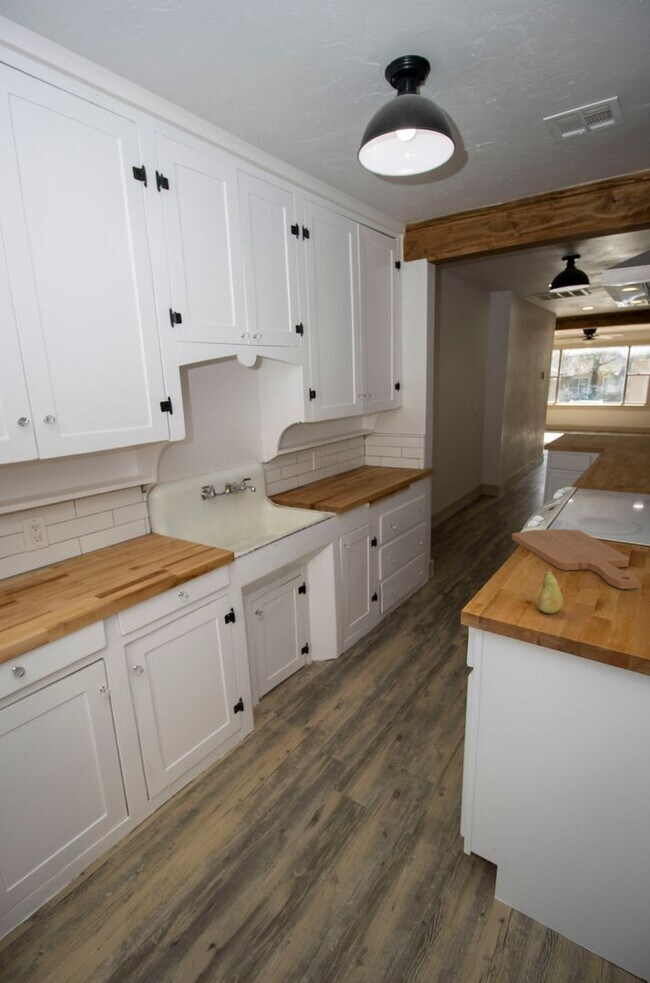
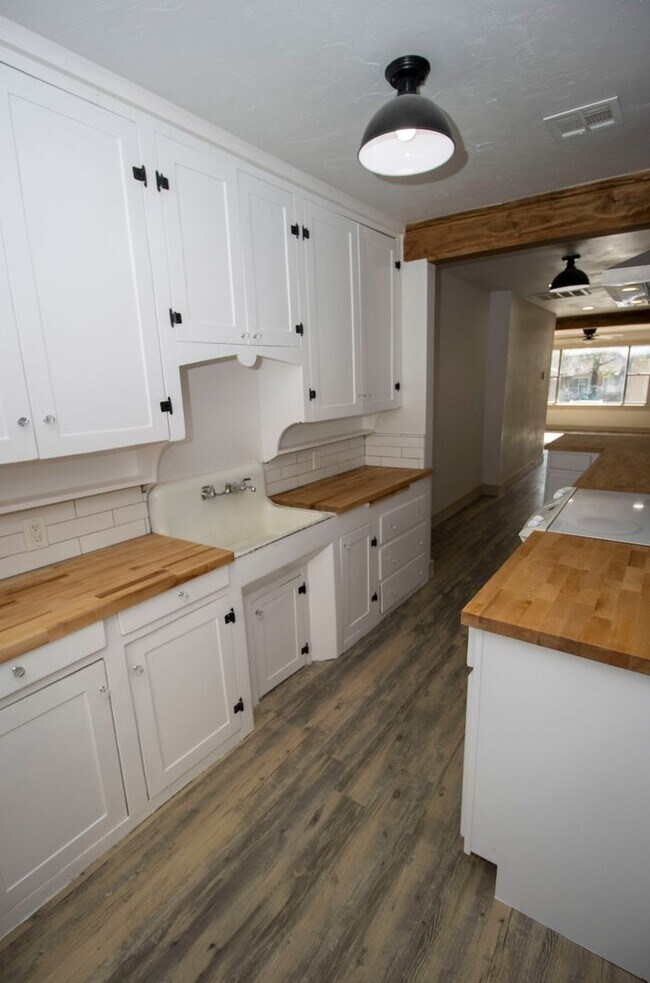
- fruit [535,569,564,614]
- cutting board [511,528,640,590]
